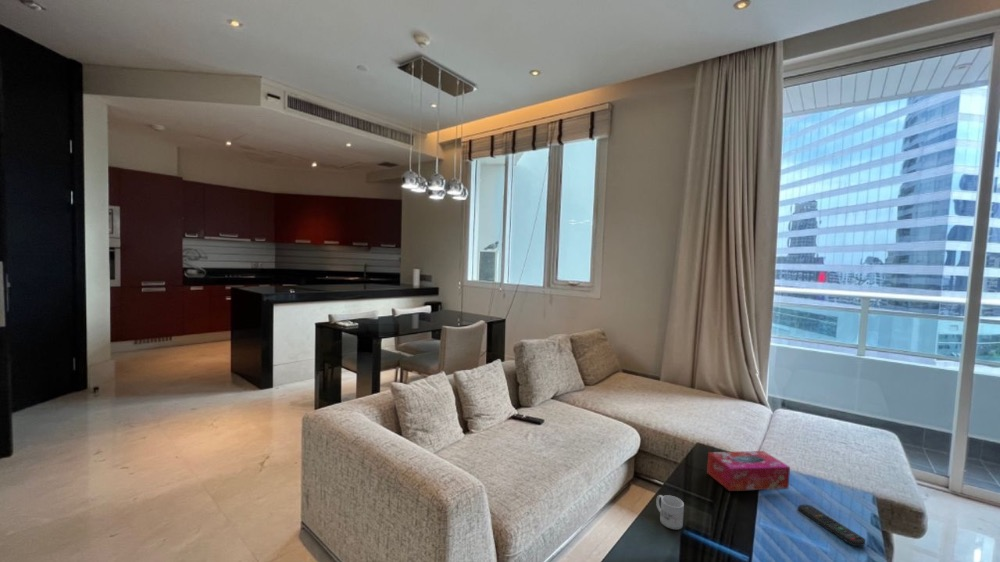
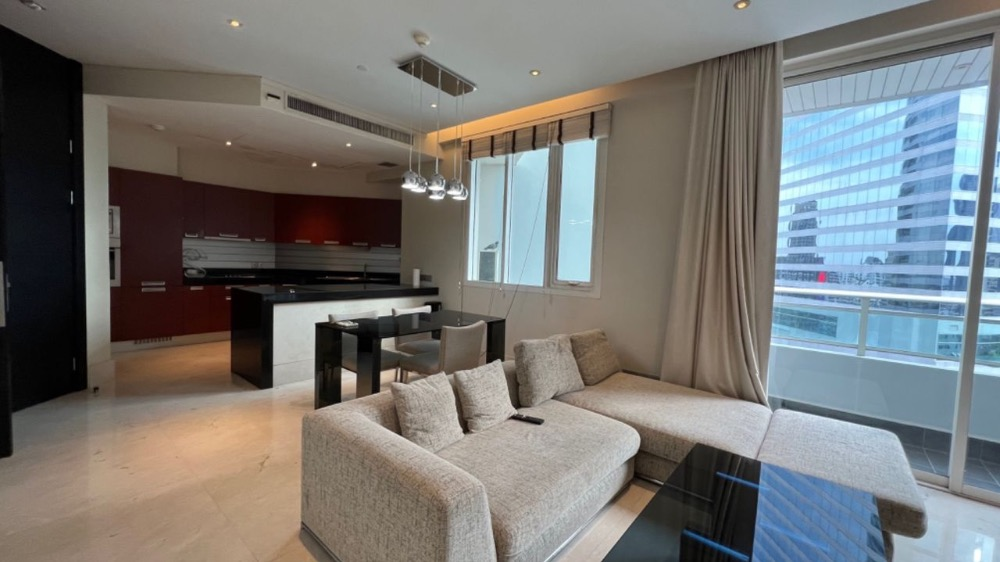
- remote control [797,504,866,547]
- mug [655,494,685,530]
- tissue box [706,450,791,492]
